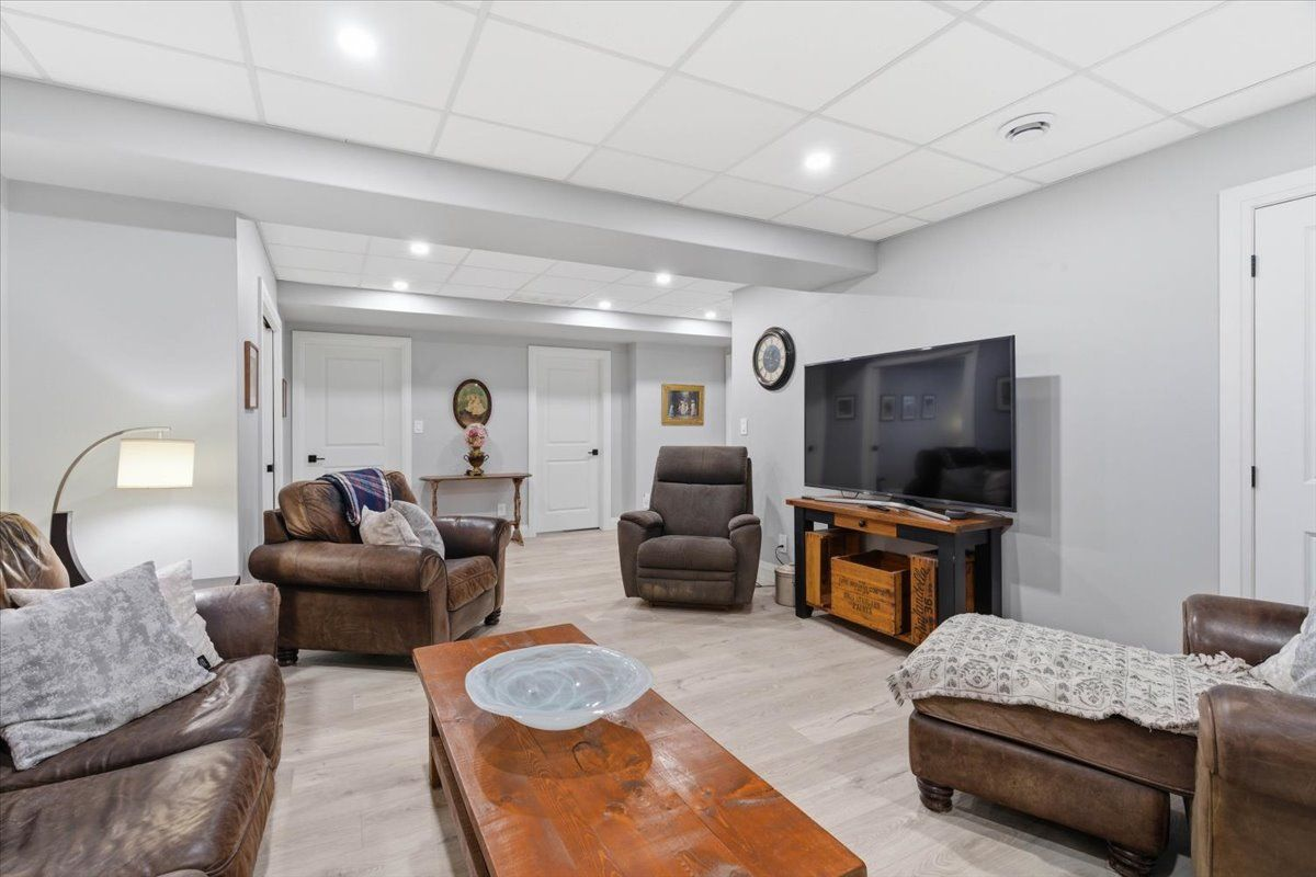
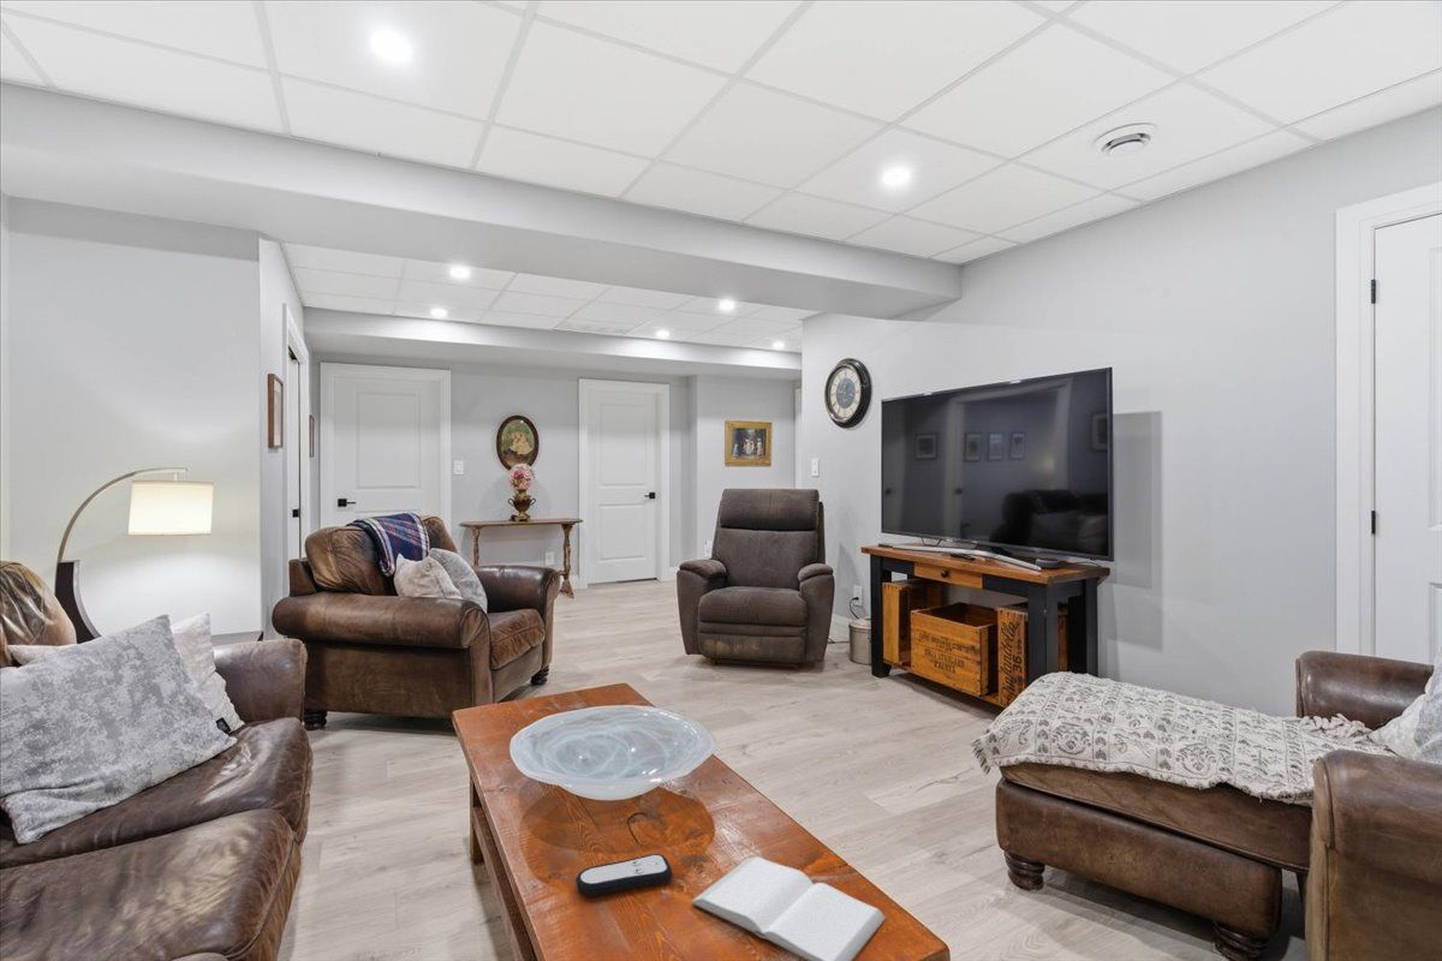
+ book [689,855,888,961]
+ remote control [574,853,673,897]
